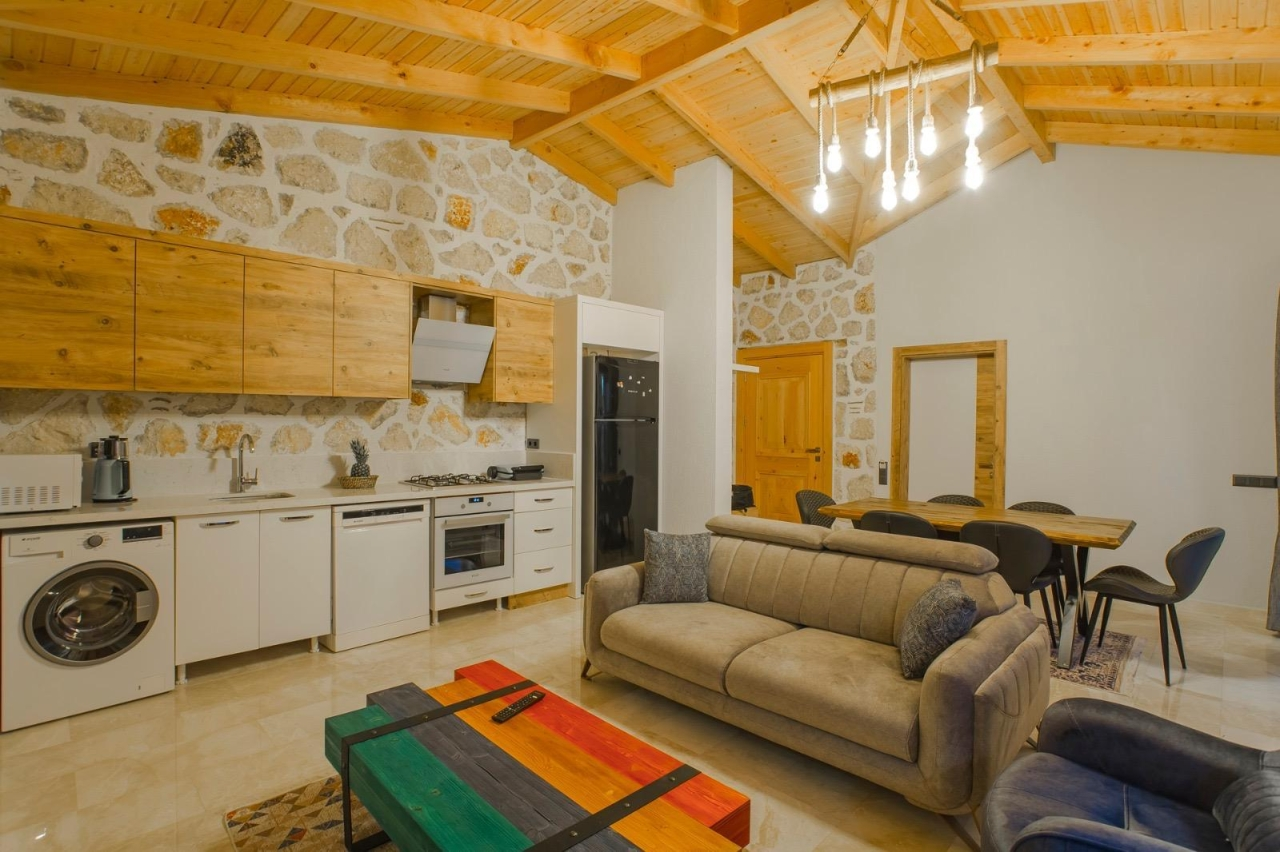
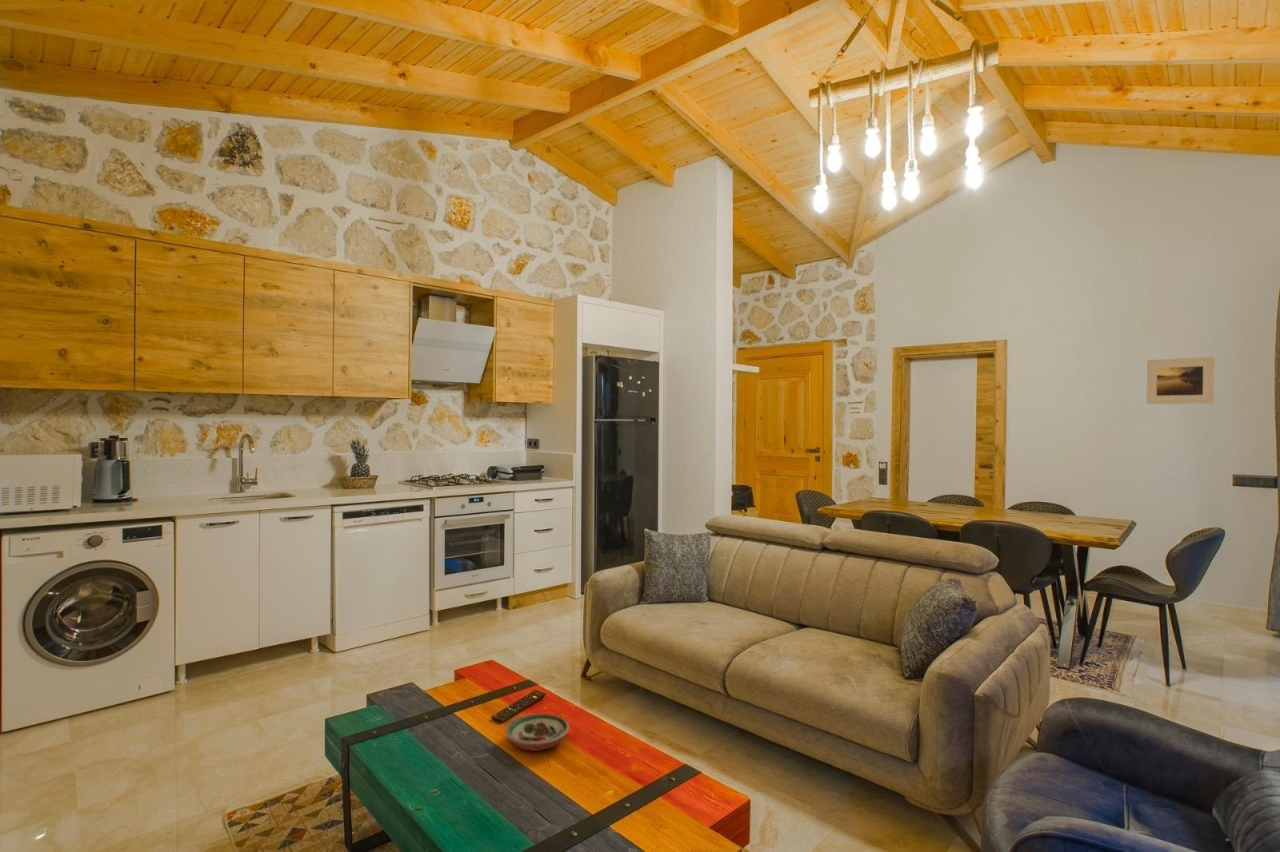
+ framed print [1146,356,1215,405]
+ decorative bowl [504,713,571,752]
